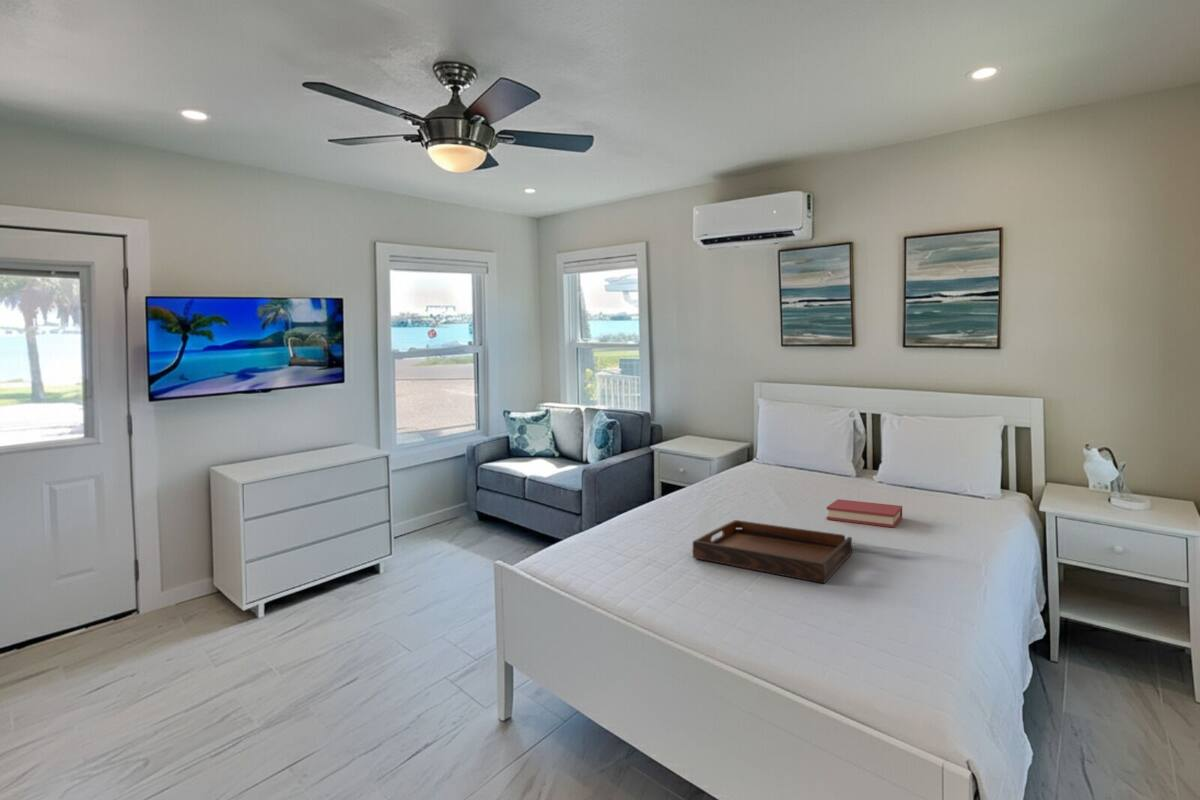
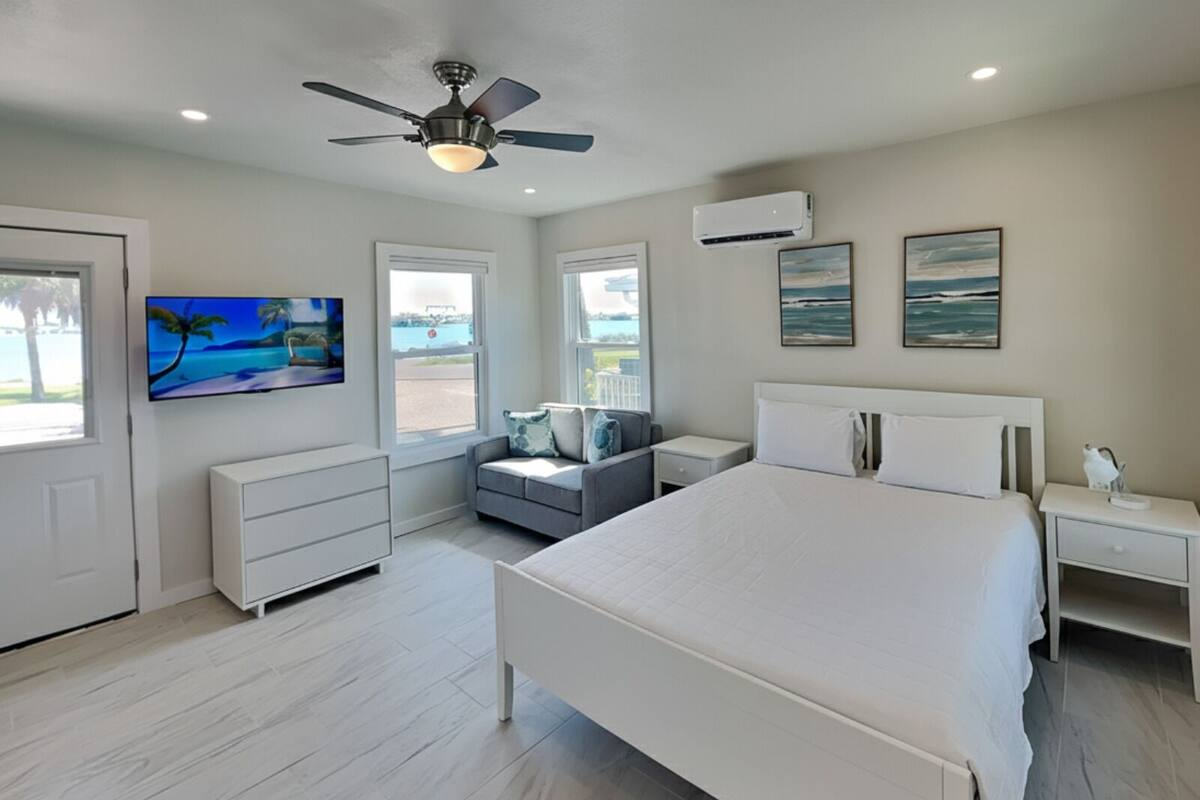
- hardback book [826,498,903,528]
- serving tray [692,519,853,584]
